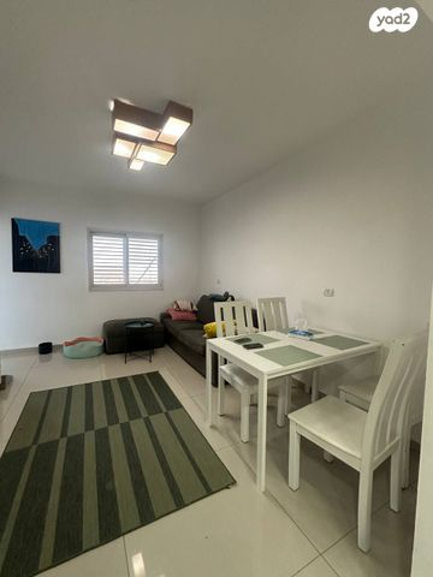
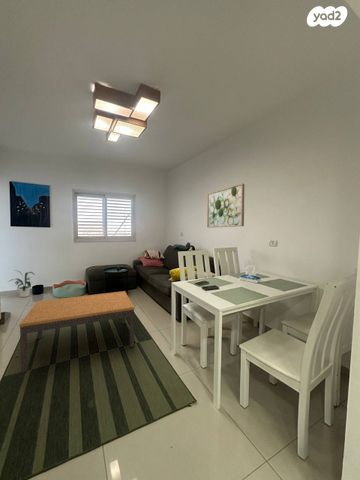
+ house plant [7,269,36,298]
+ wall art [206,183,245,229]
+ coffee table [18,290,135,373]
